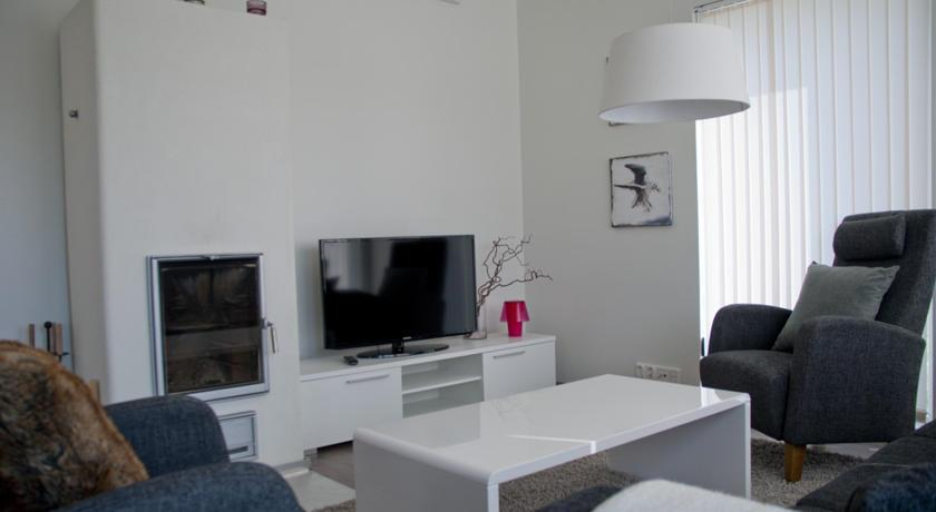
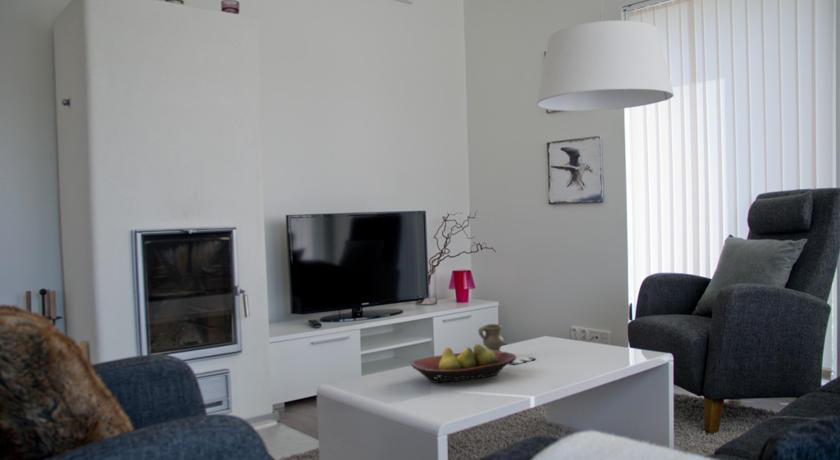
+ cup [477,323,537,366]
+ fruit bowl [410,343,517,384]
